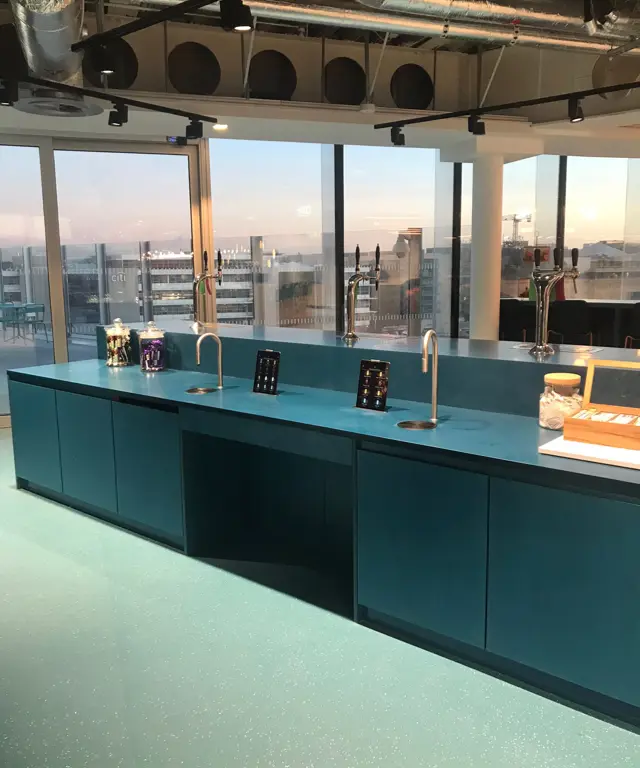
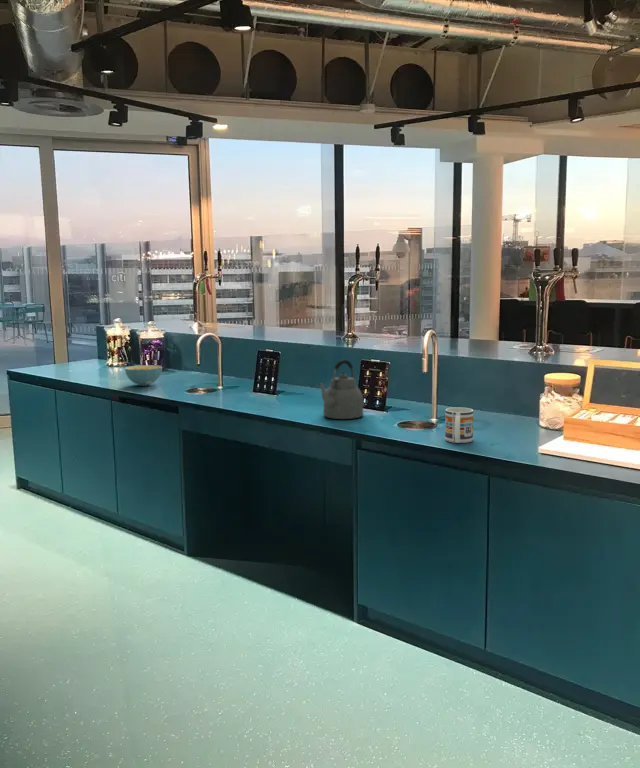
+ kettle [316,359,364,420]
+ cereal bowl [124,364,163,387]
+ mug [444,406,474,444]
